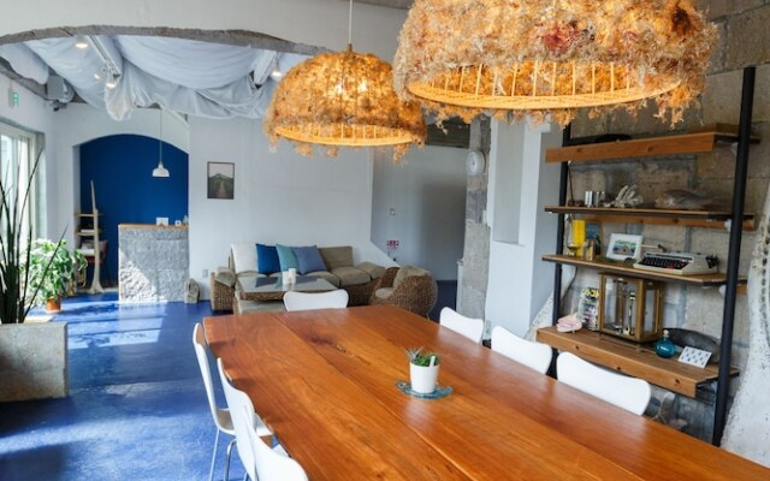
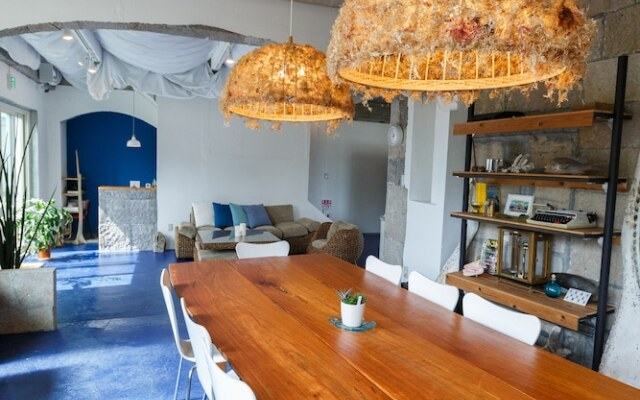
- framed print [206,160,236,201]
